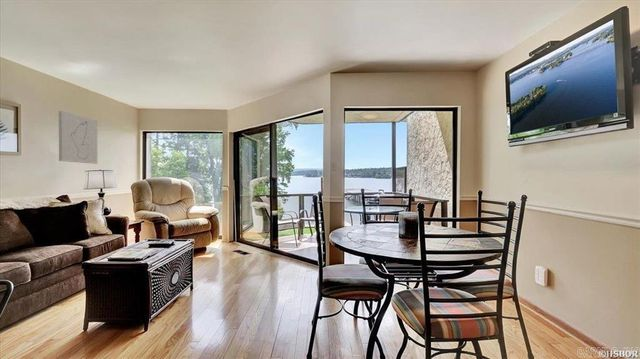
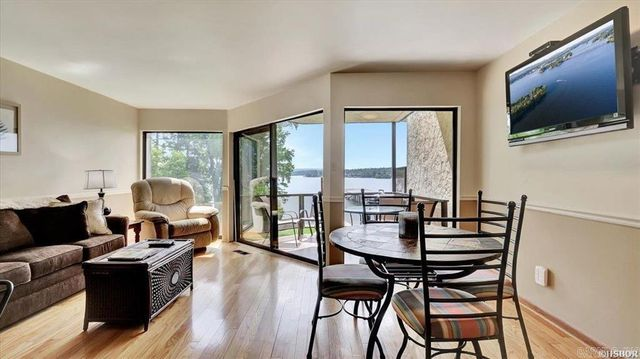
- wall art [58,110,98,165]
